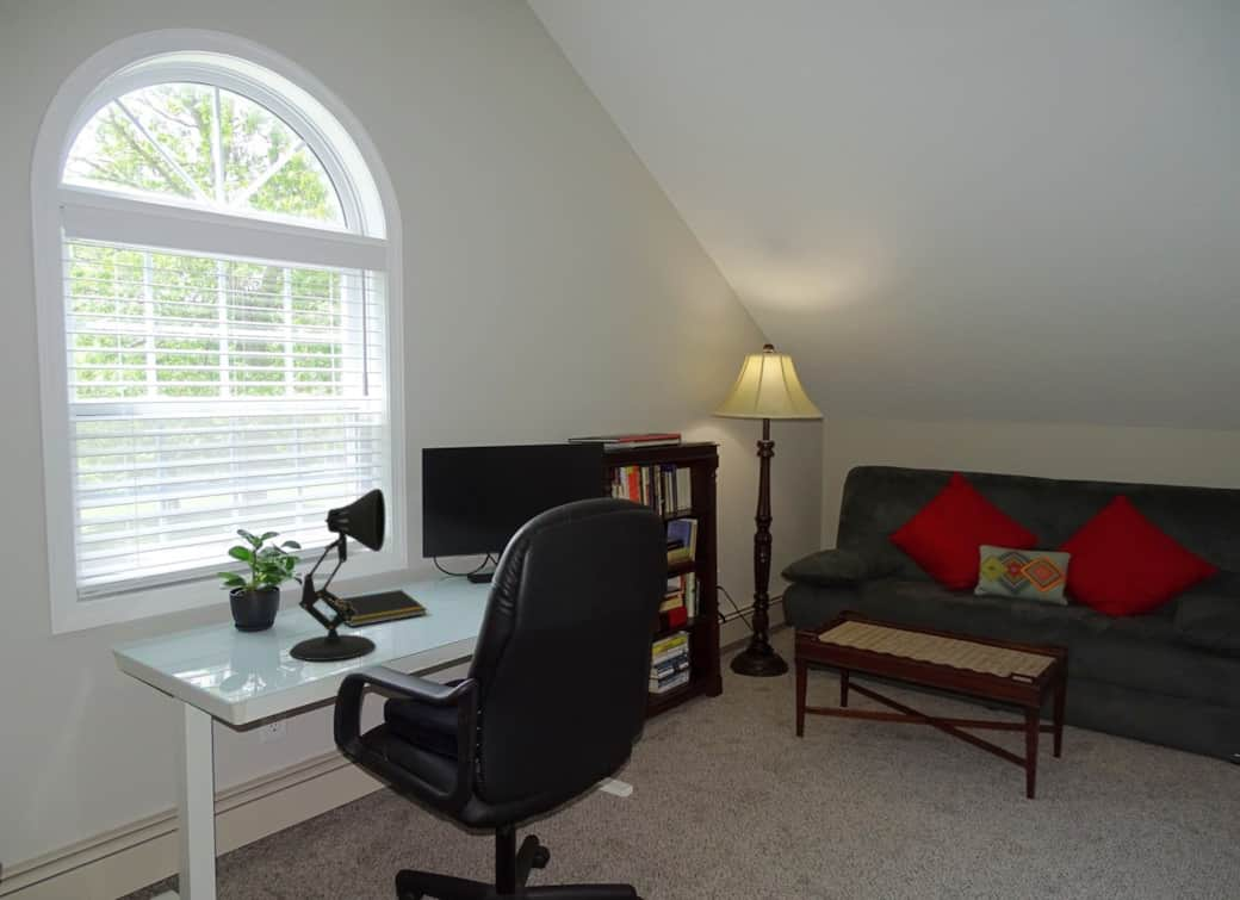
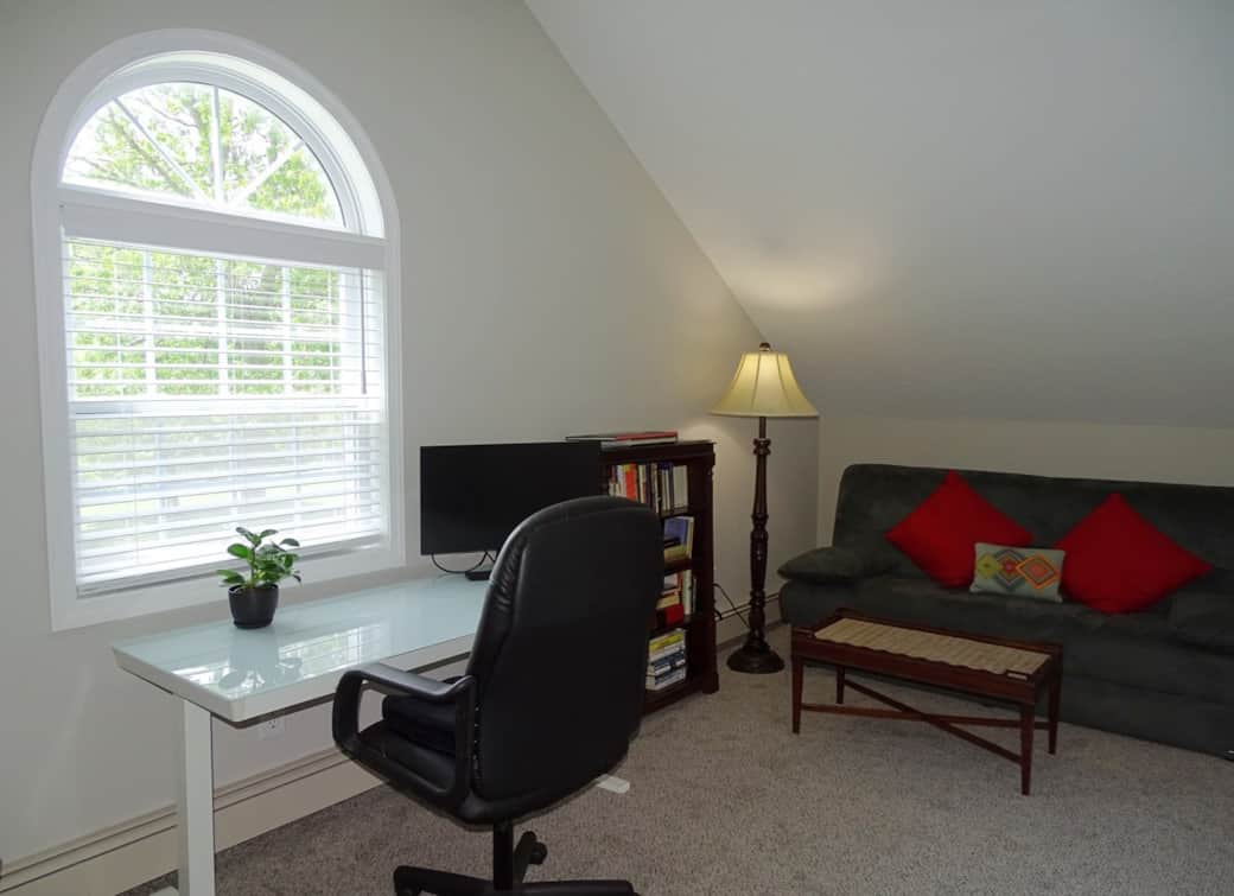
- notepad [324,589,428,628]
- desk lamp [289,488,386,662]
